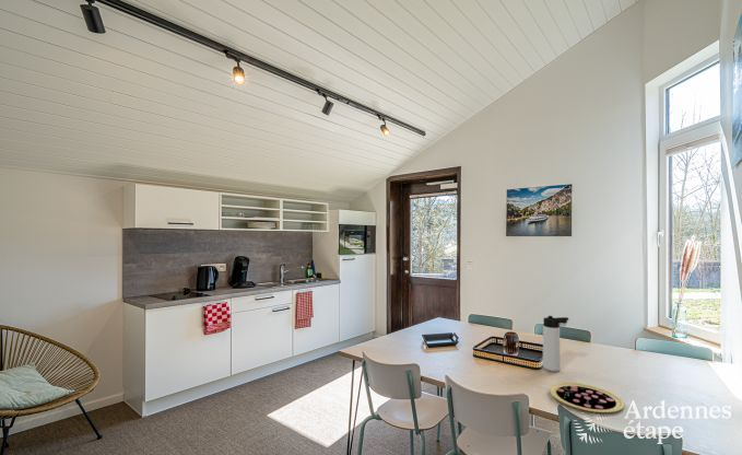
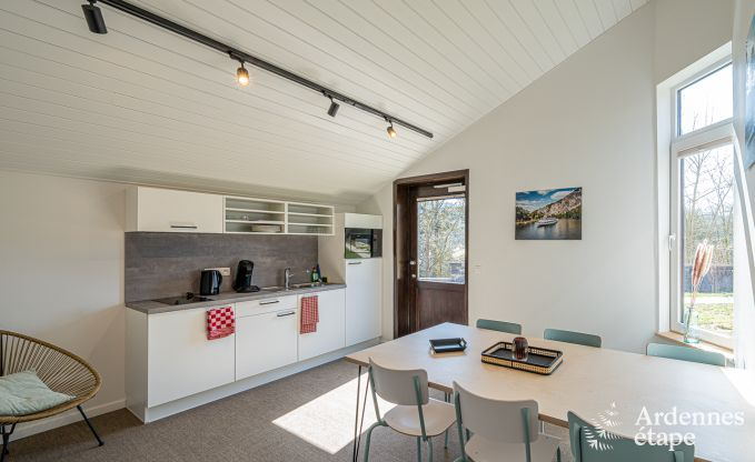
- pizza [549,382,625,413]
- thermos bottle [542,315,569,373]
